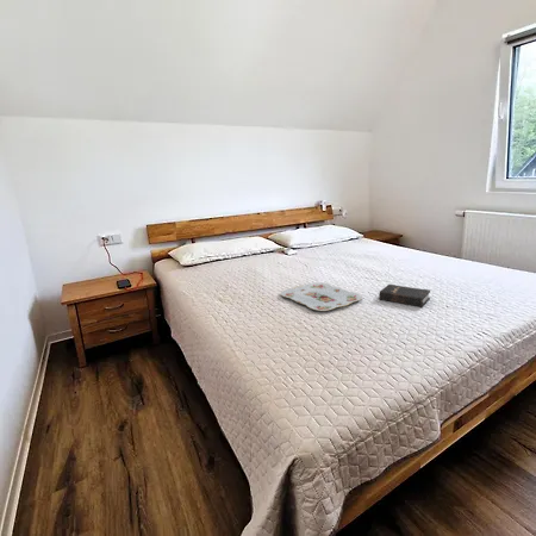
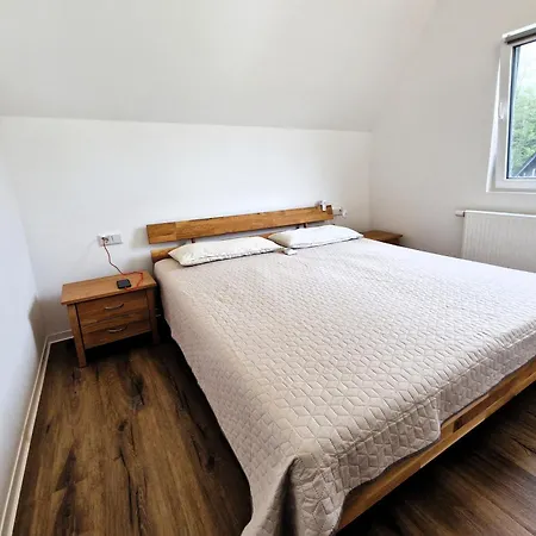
- hardback book [378,283,431,308]
- serving tray [280,281,363,312]
